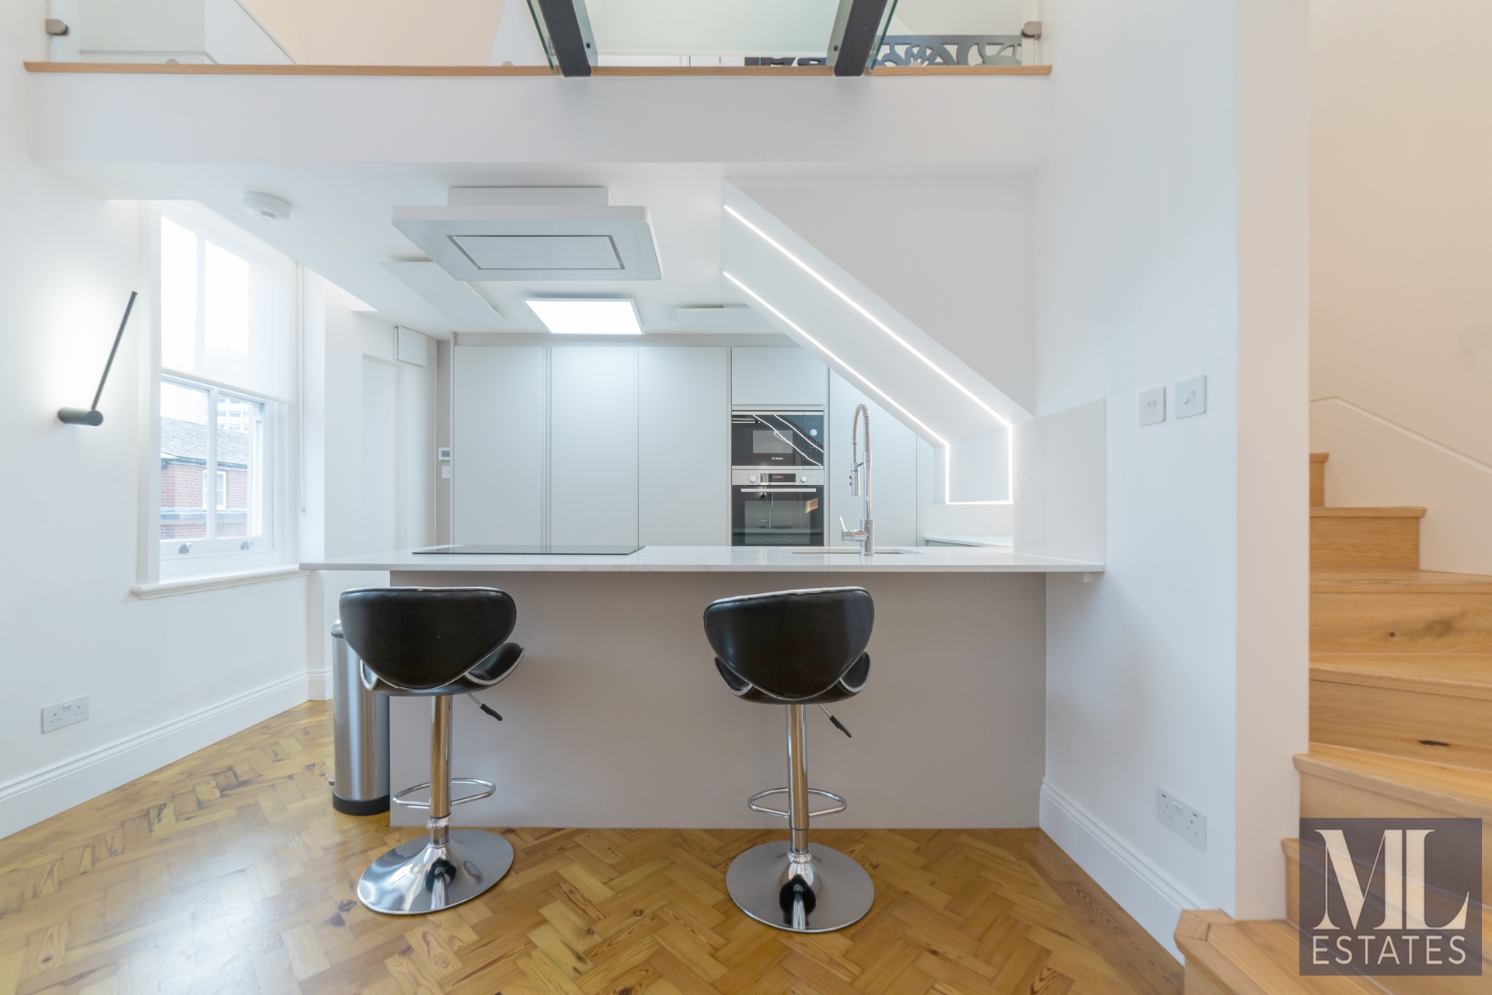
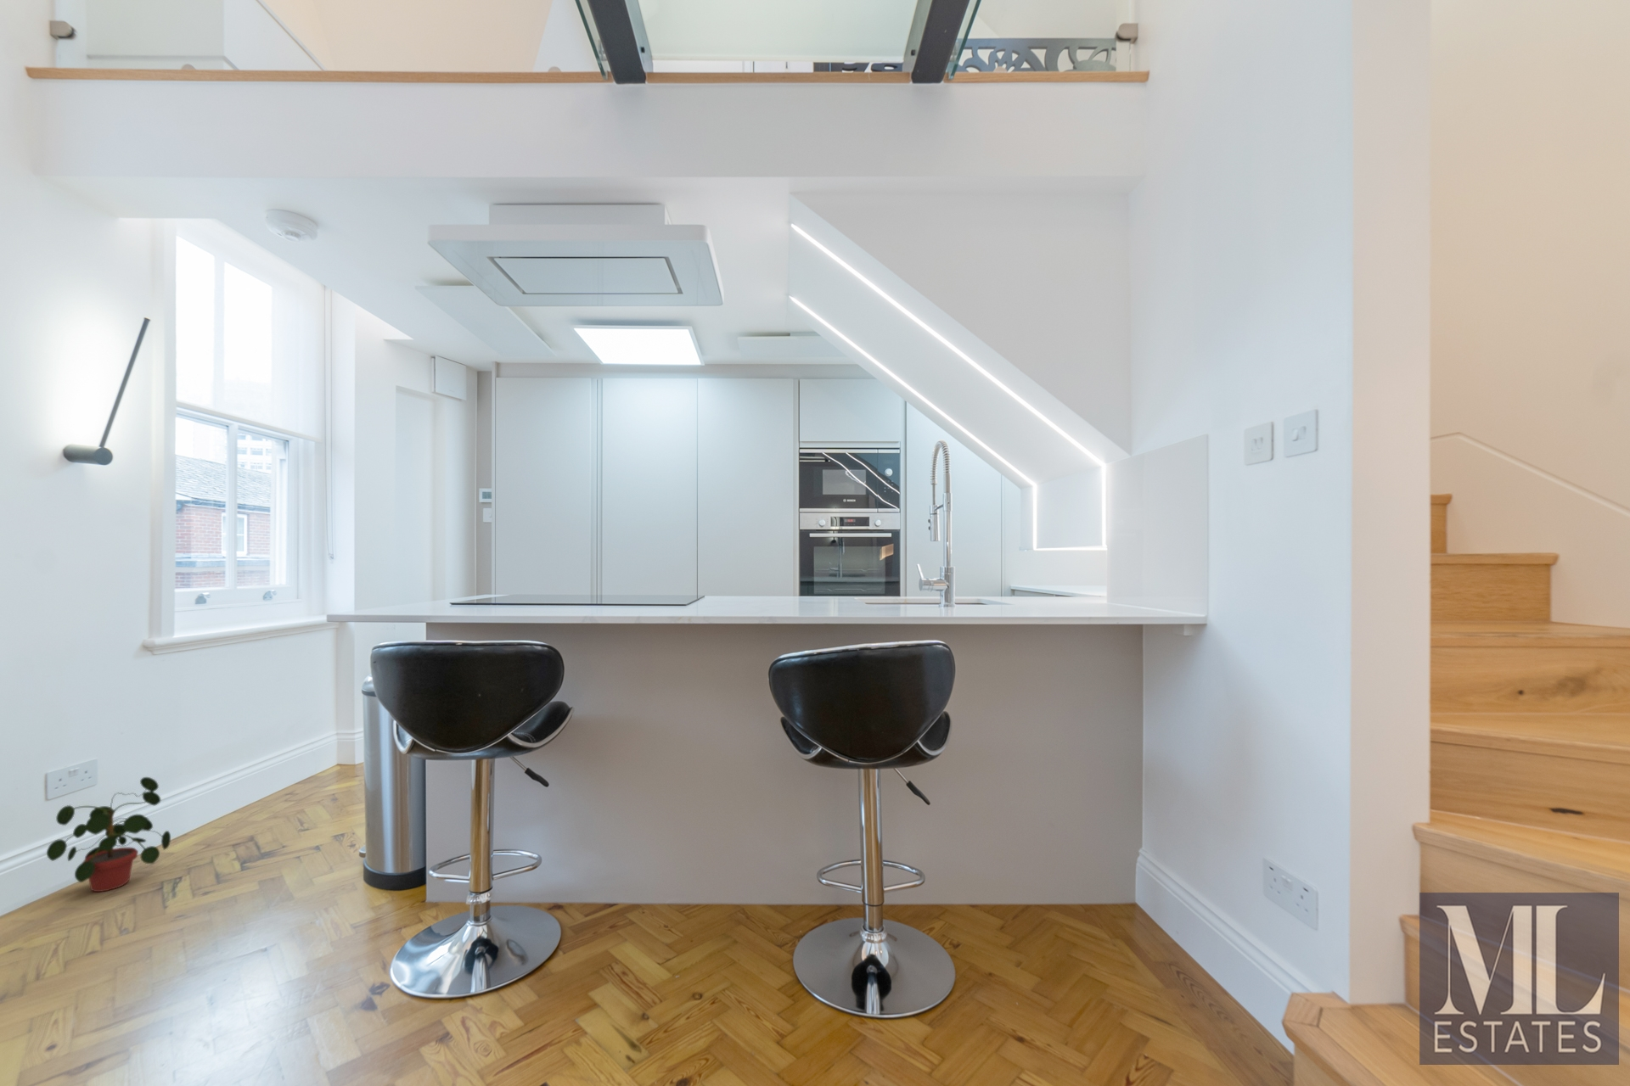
+ potted plant [46,776,171,892]
